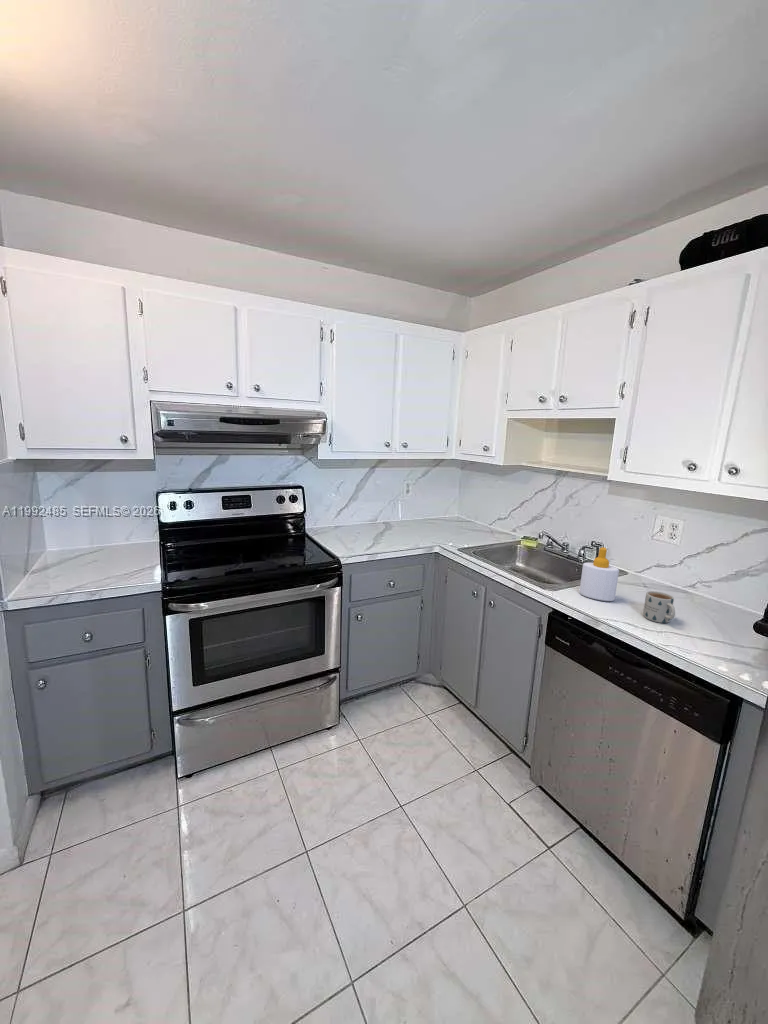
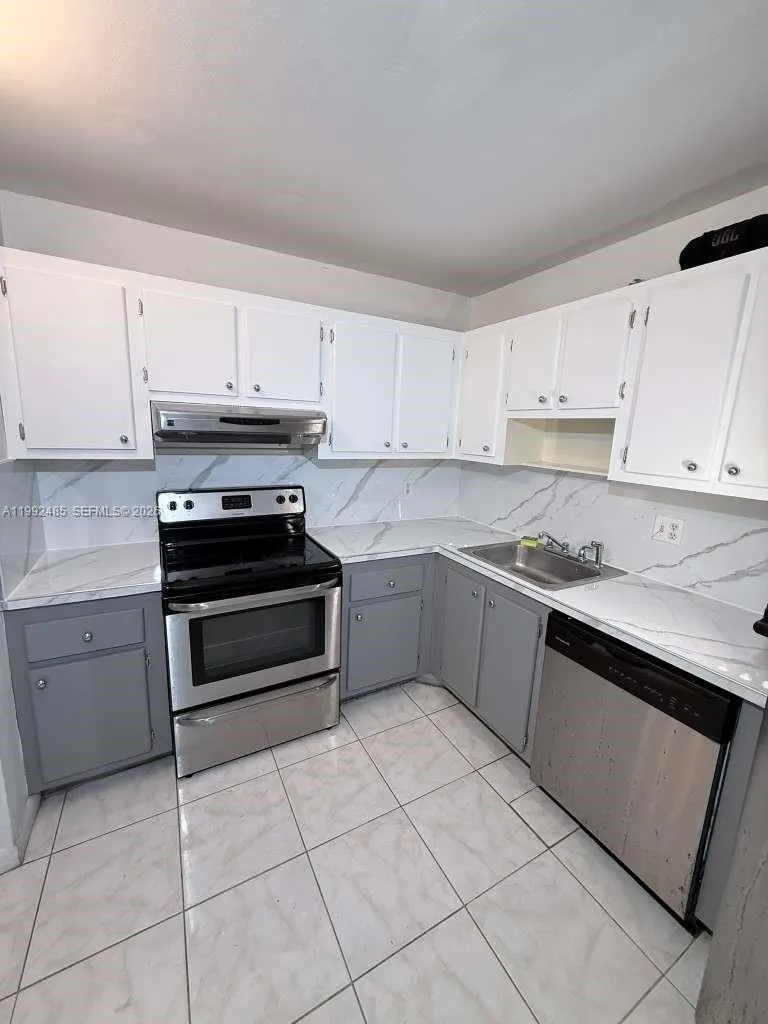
- mug [642,590,676,624]
- soap bottle [578,546,620,602]
